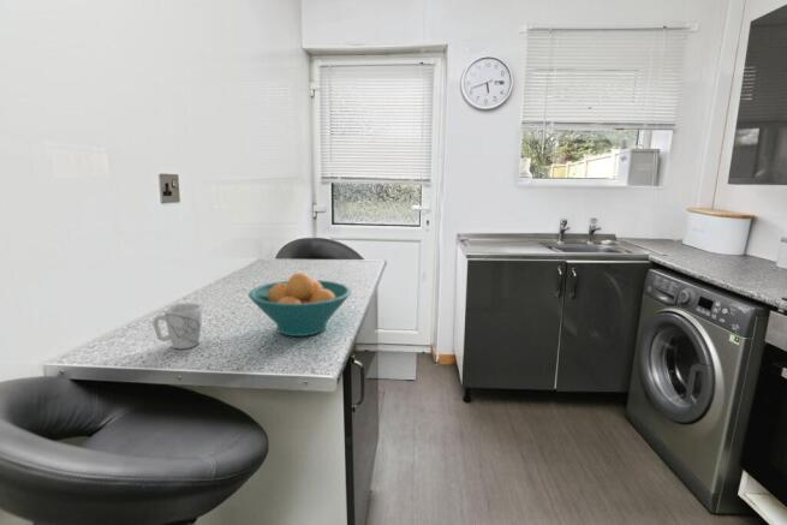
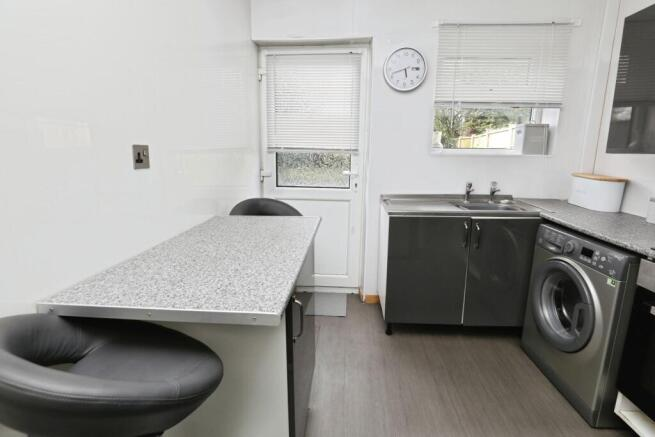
- fruit bowl [248,272,353,338]
- mug [151,302,203,350]
